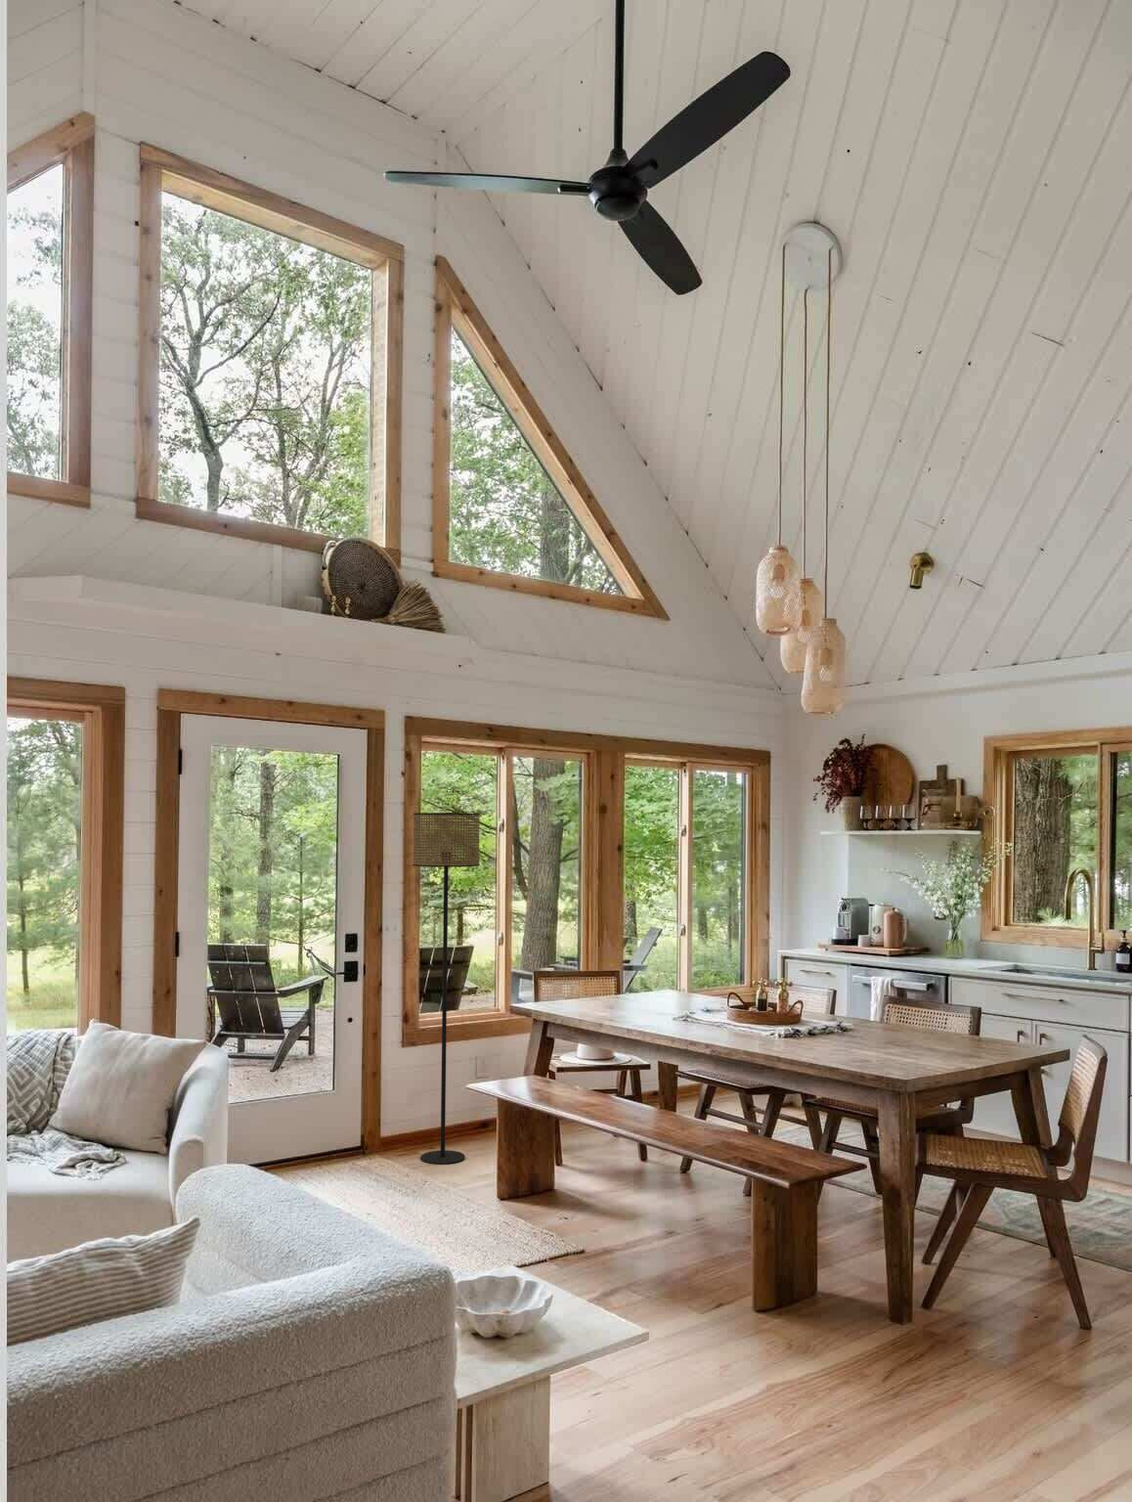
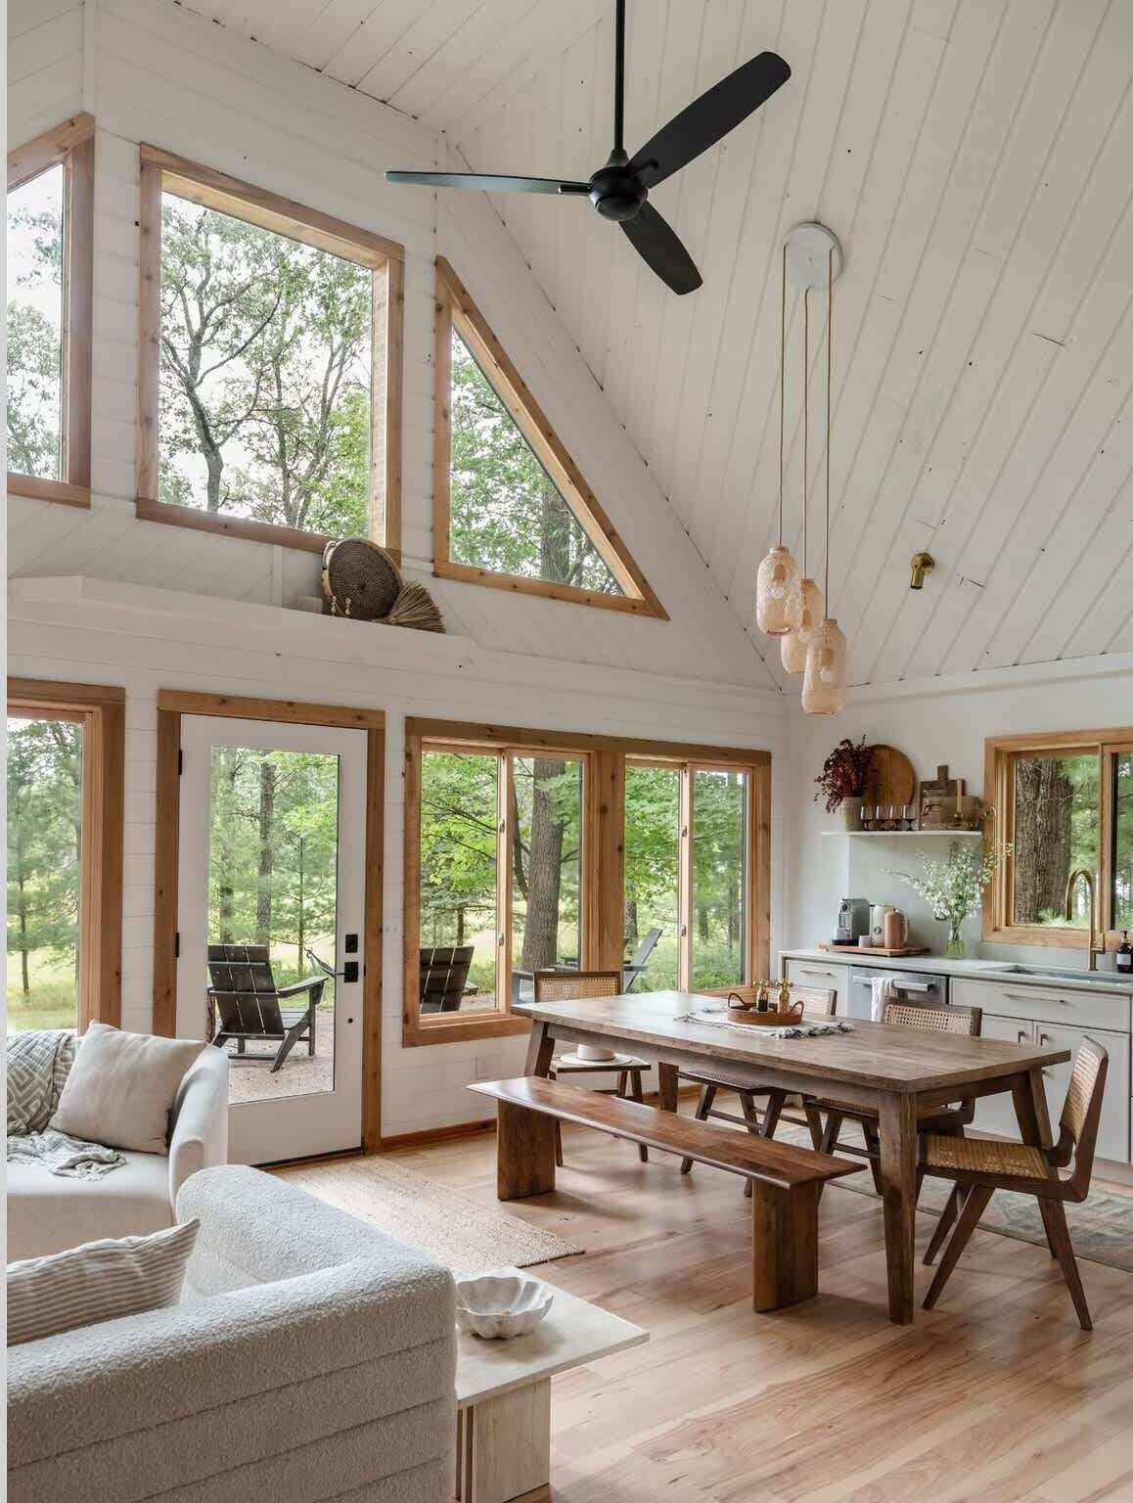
- floor lamp [411,811,480,1165]
